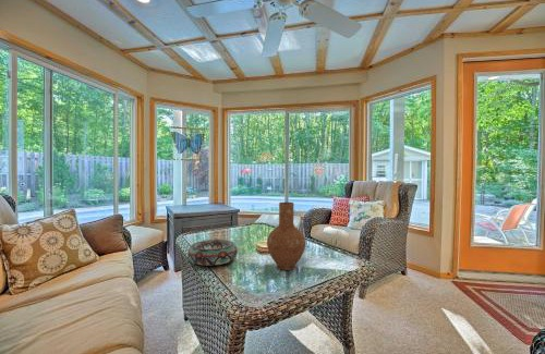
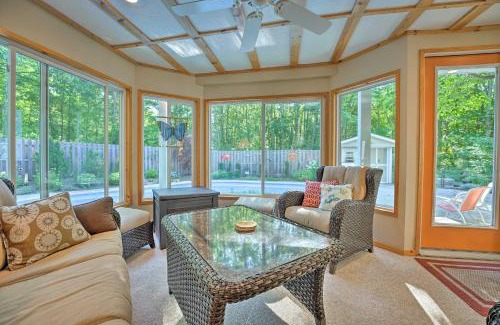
- decorative bowl [186,239,239,267]
- vase [266,202,306,271]
